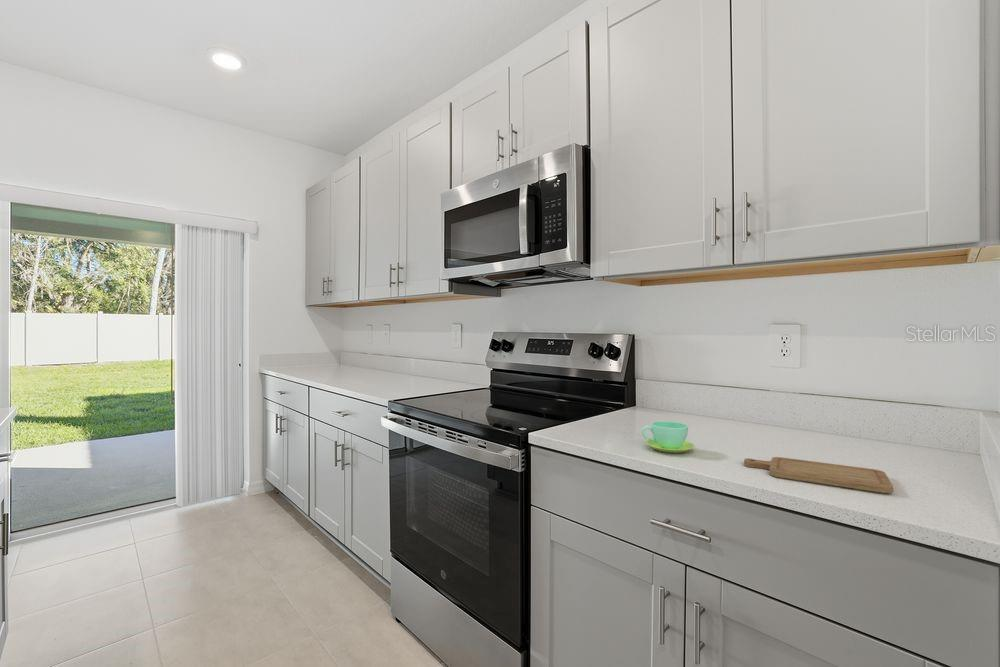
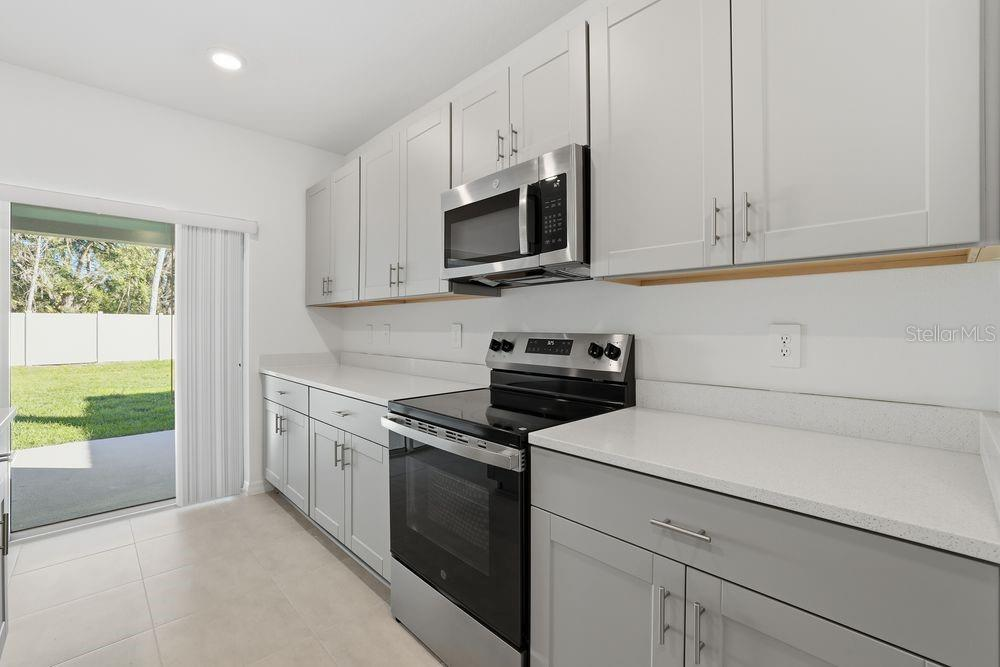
- chopping board [743,456,894,494]
- cup [641,420,695,454]
